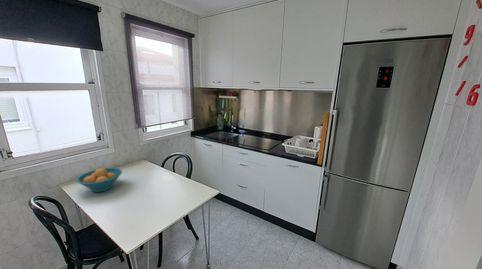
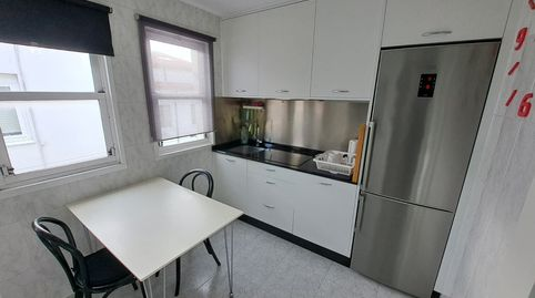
- fruit bowl [75,167,123,193]
